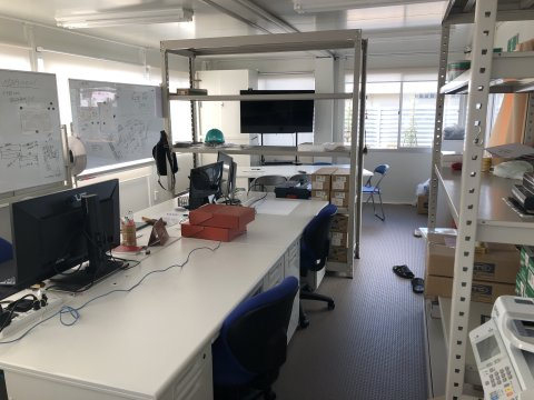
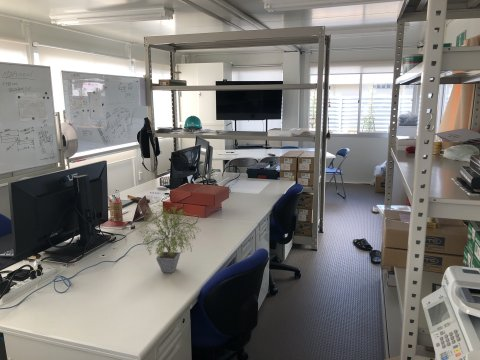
+ potted plant [136,201,202,274]
